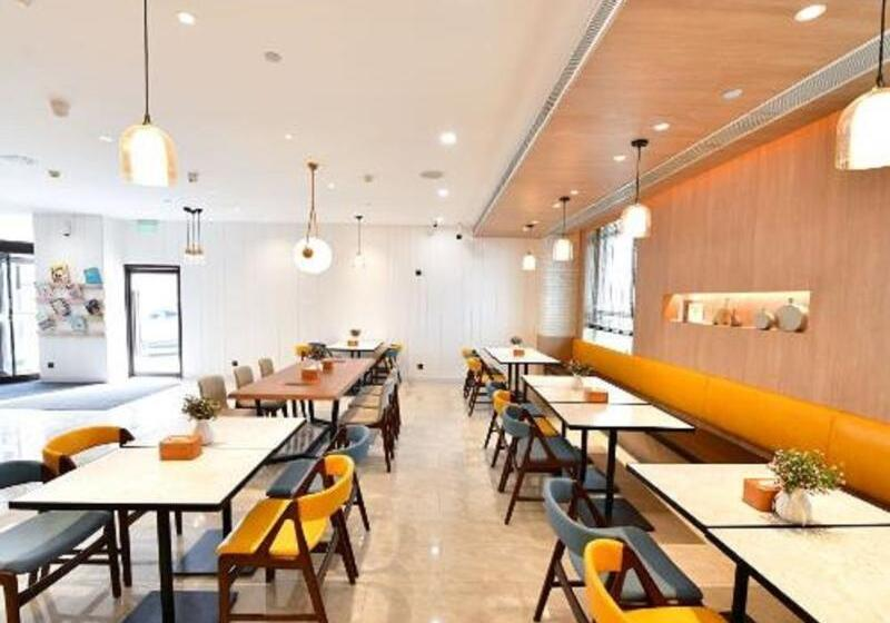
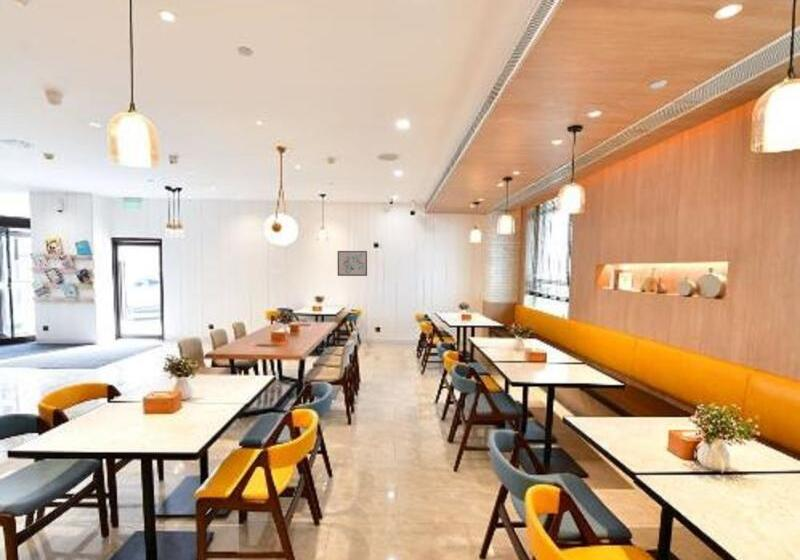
+ wall art [337,250,368,277]
